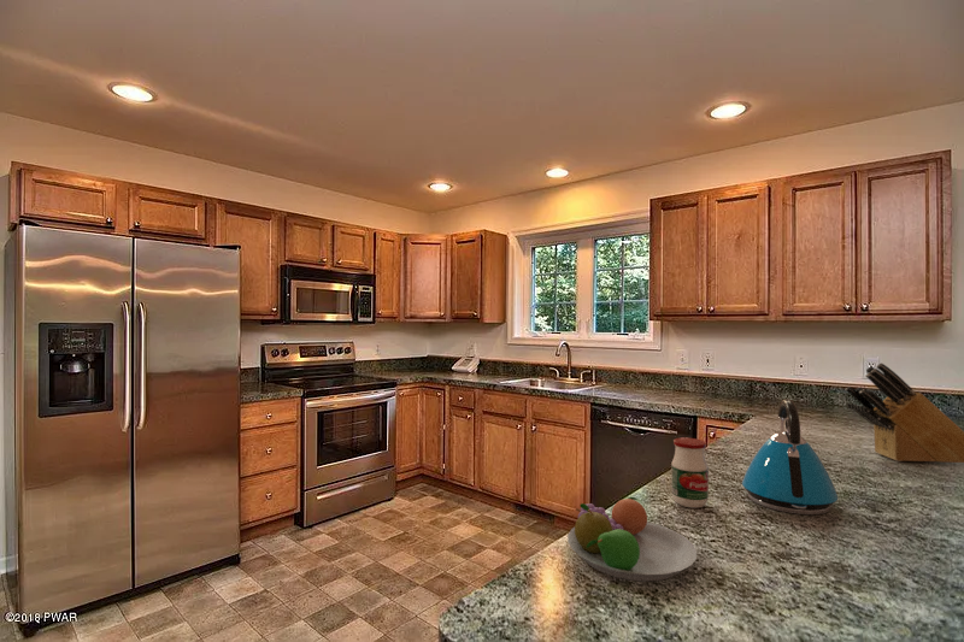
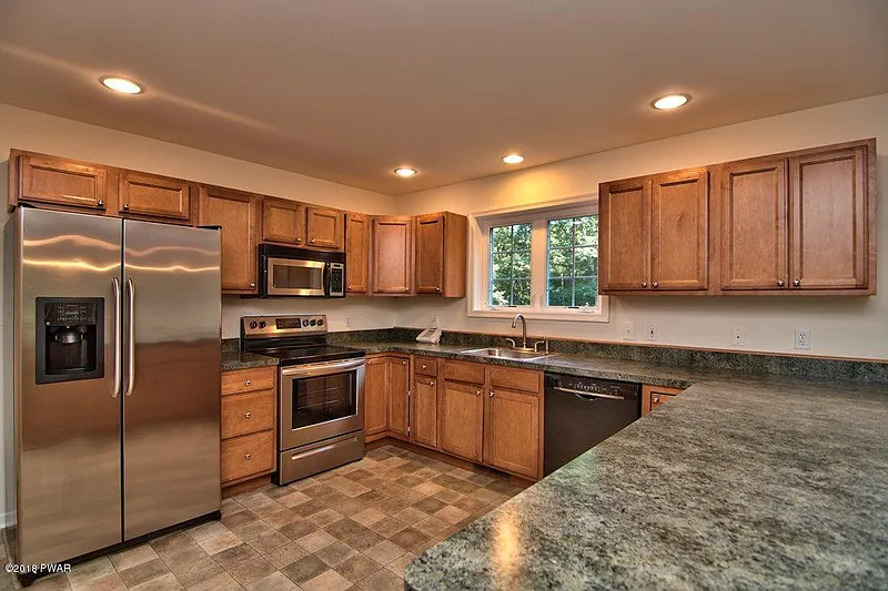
- kettle [741,397,839,516]
- fruit bowl [566,496,698,583]
- knife block [845,361,964,464]
- jar [670,437,710,510]
